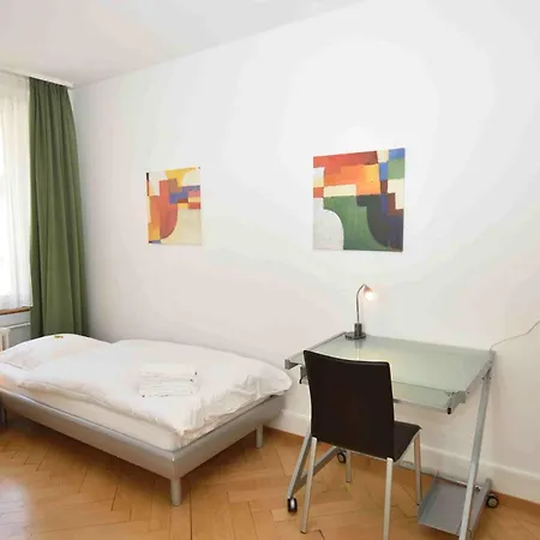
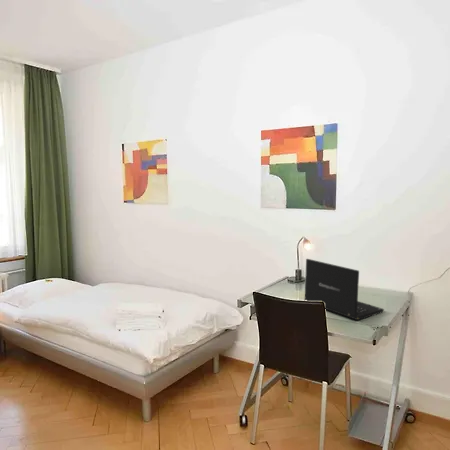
+ laptop [303,258,385,321]
